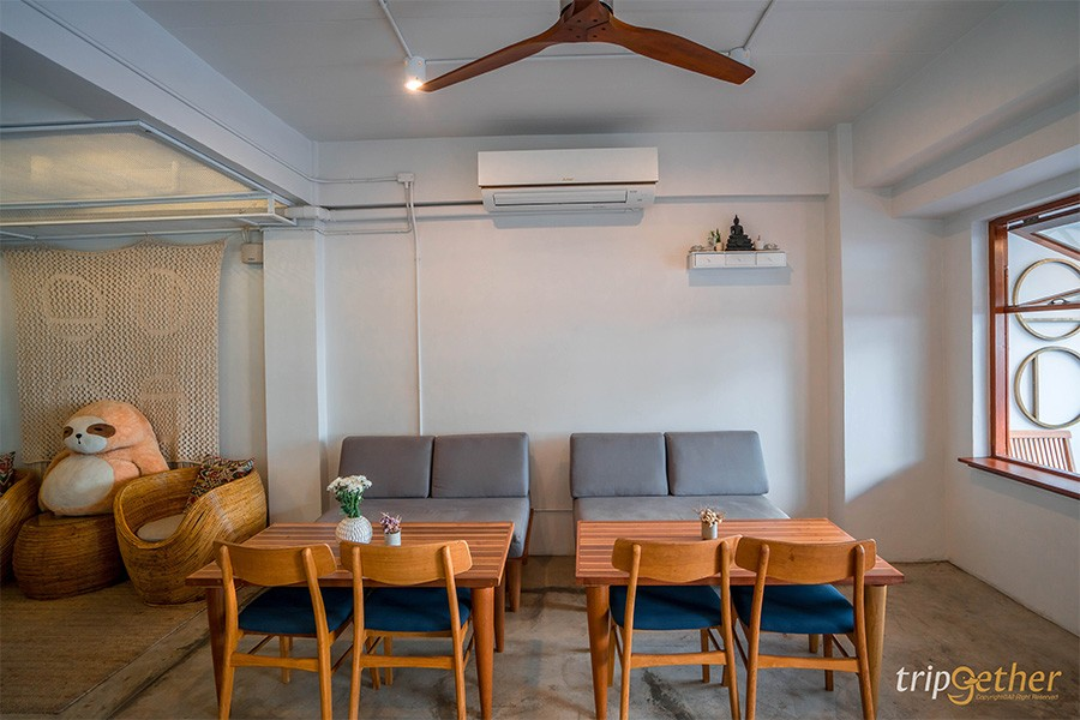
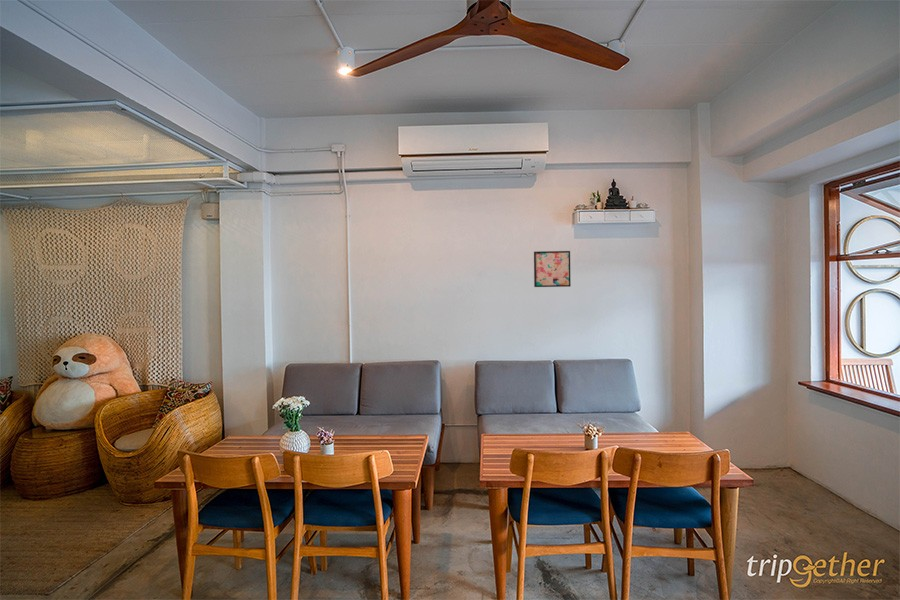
+ wall art [533,250,572,288]
